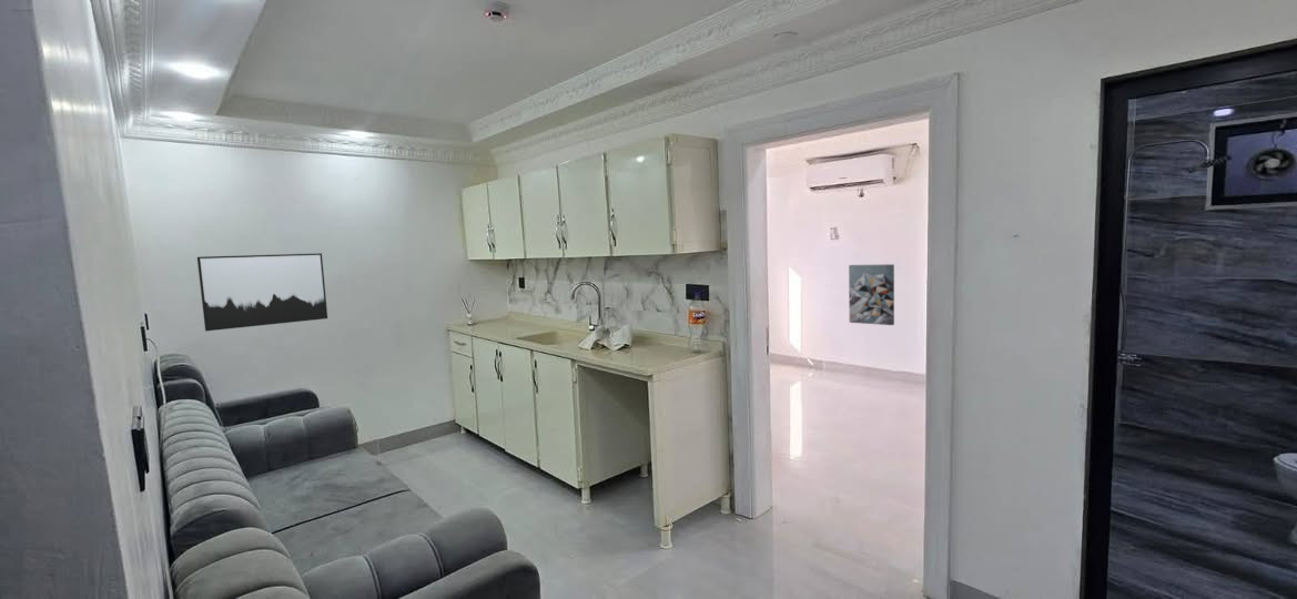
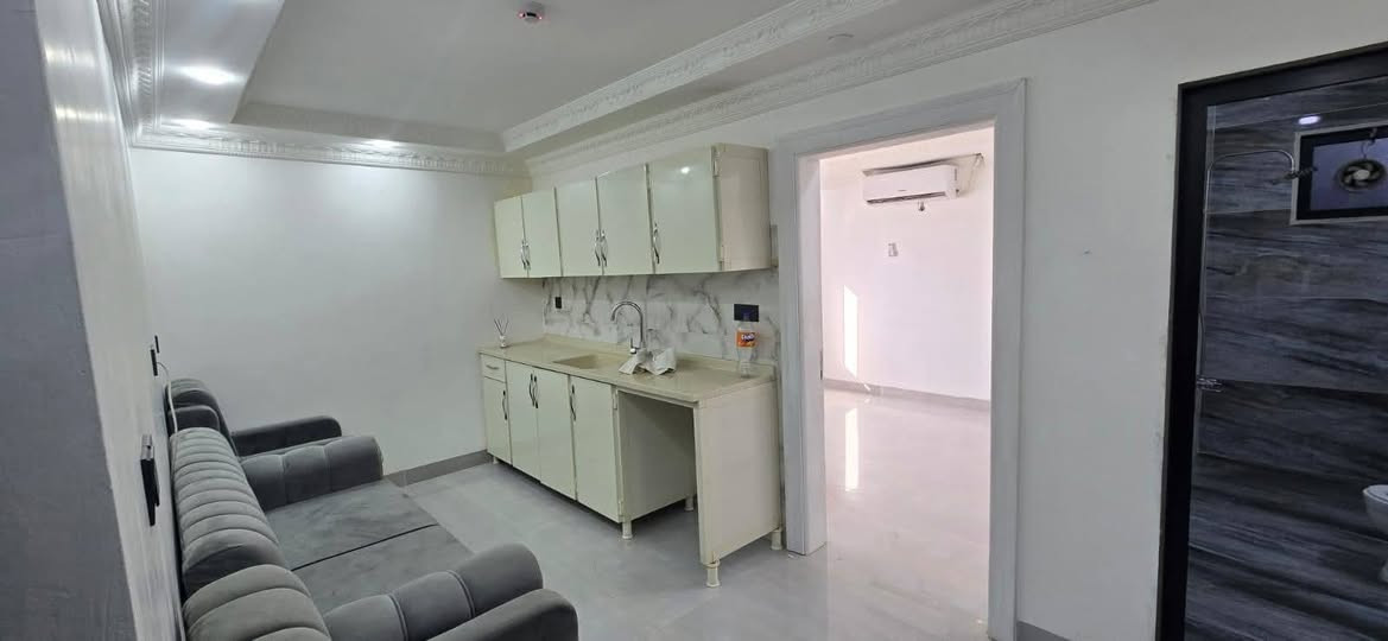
- wall art [196,252,328,333]
- wall art [848,263,895,326]
